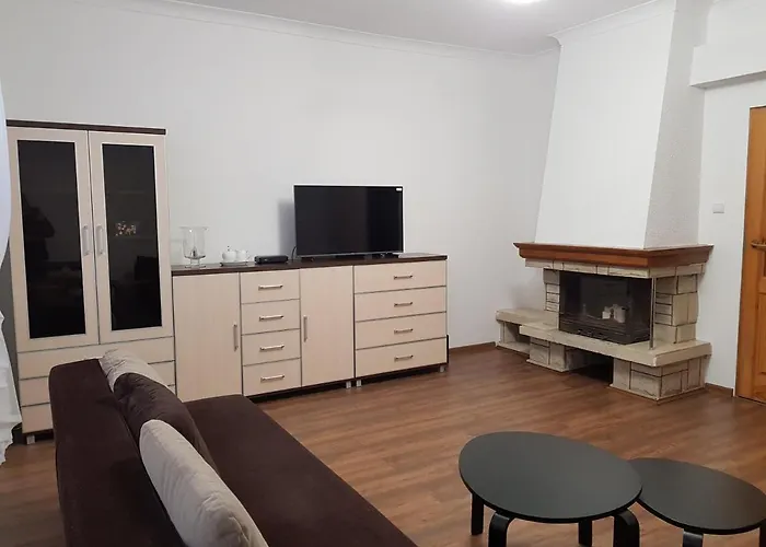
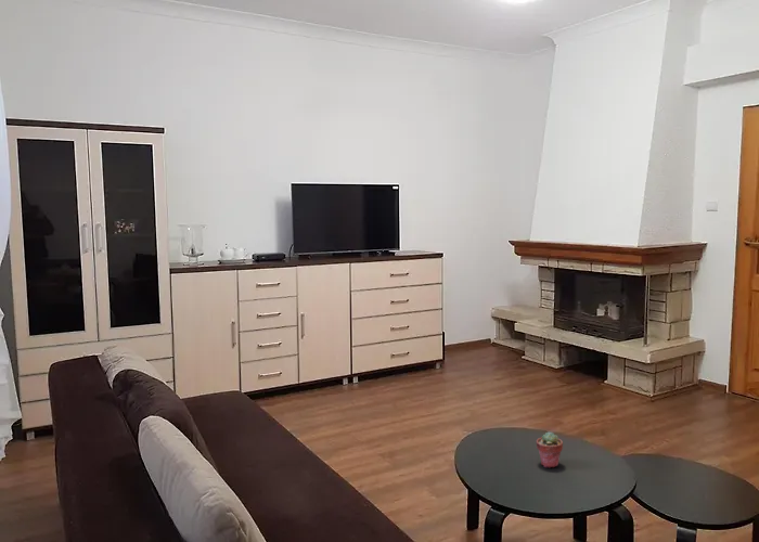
+ potted succulent [536,430,564,468]
